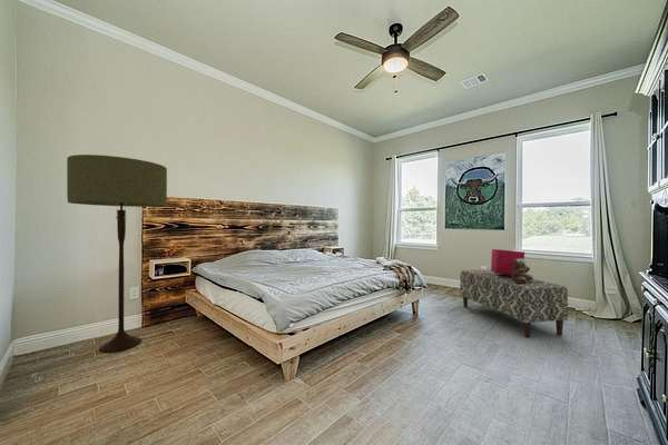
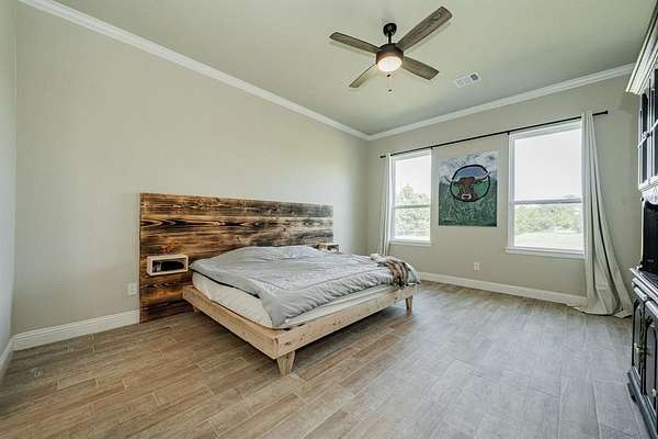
- teddy bear [512,258,534,284]
- floor lamp [66,154,168,354]
- bench [459,268,569,338]
- storage bin [490,248,525,275]
